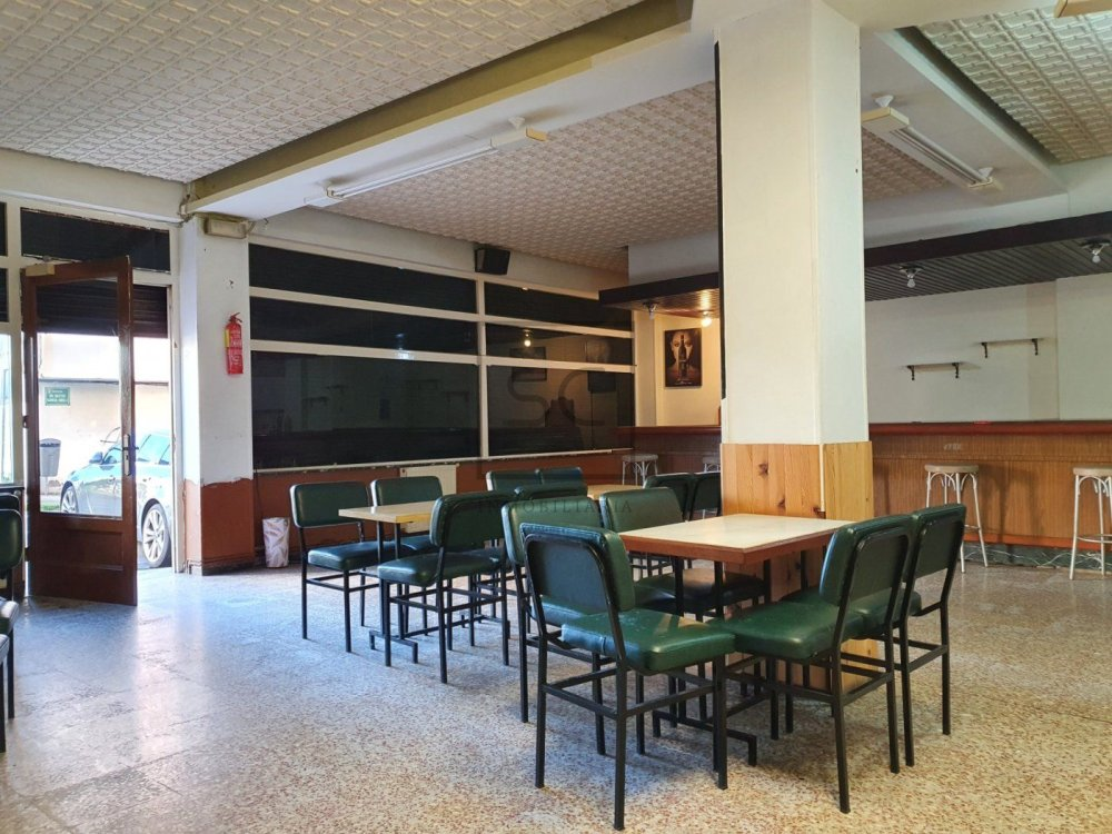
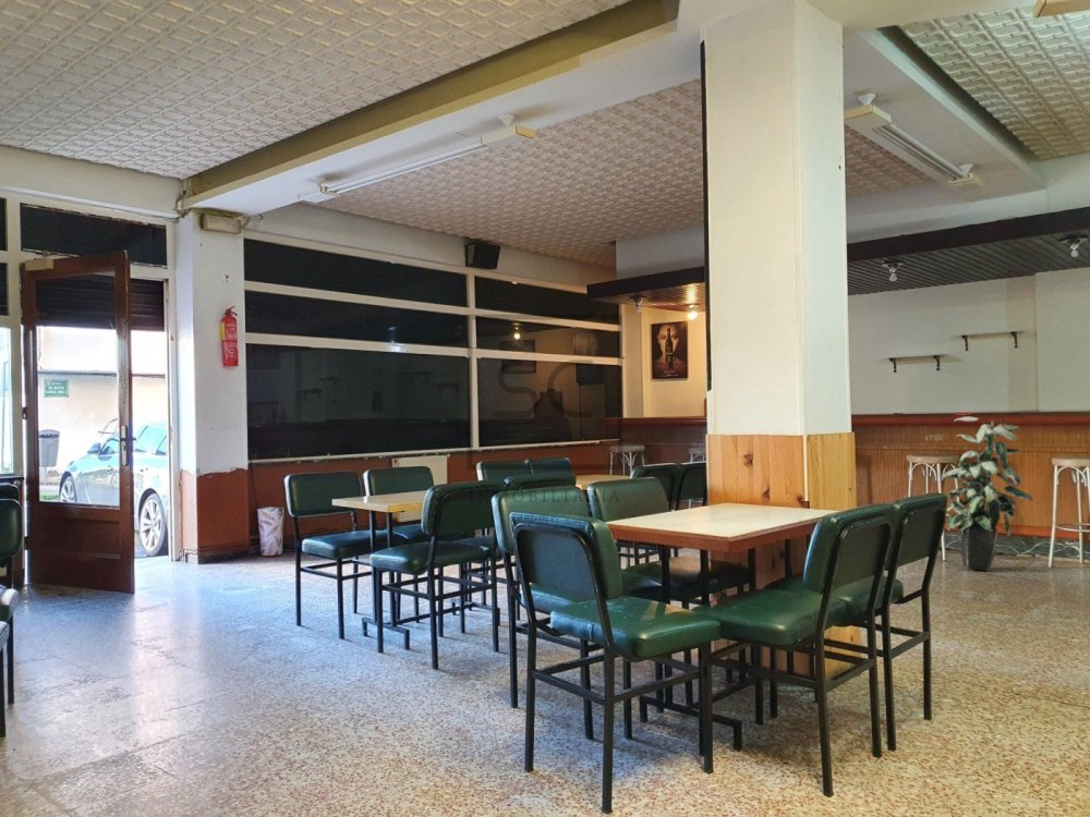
+ indoor plant [941,416,1034,572]
